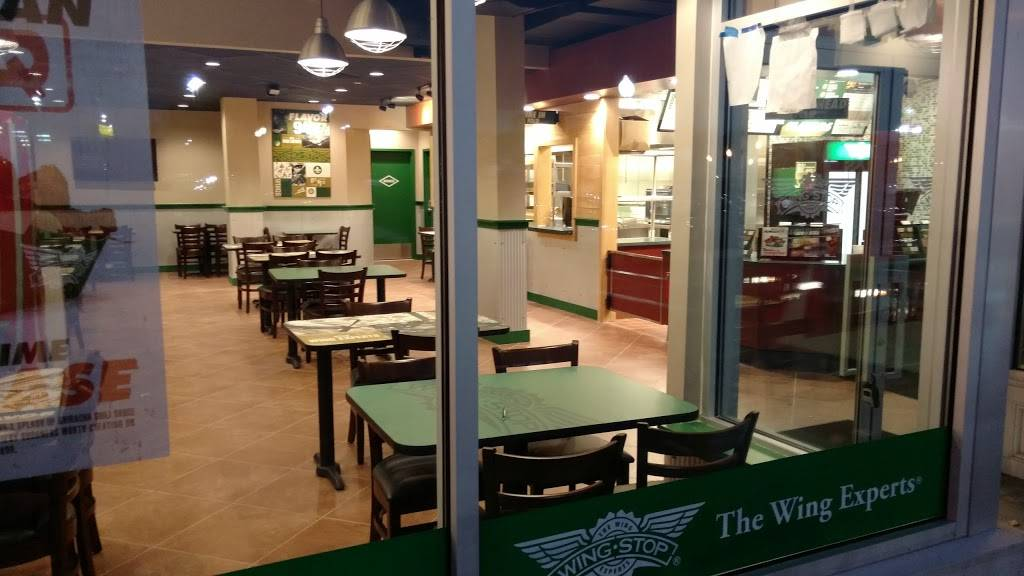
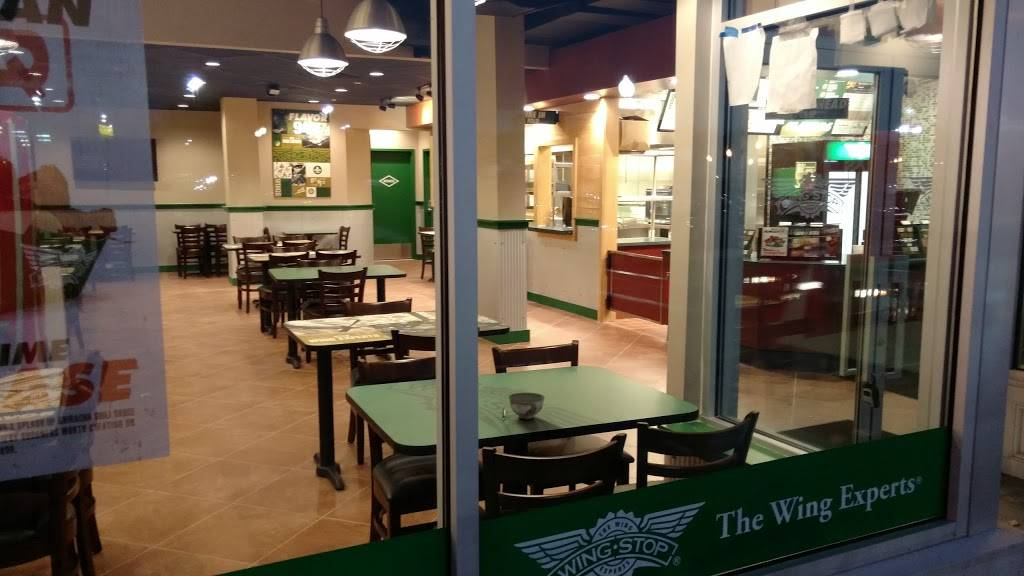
+ bowl [508,392,546,420]
